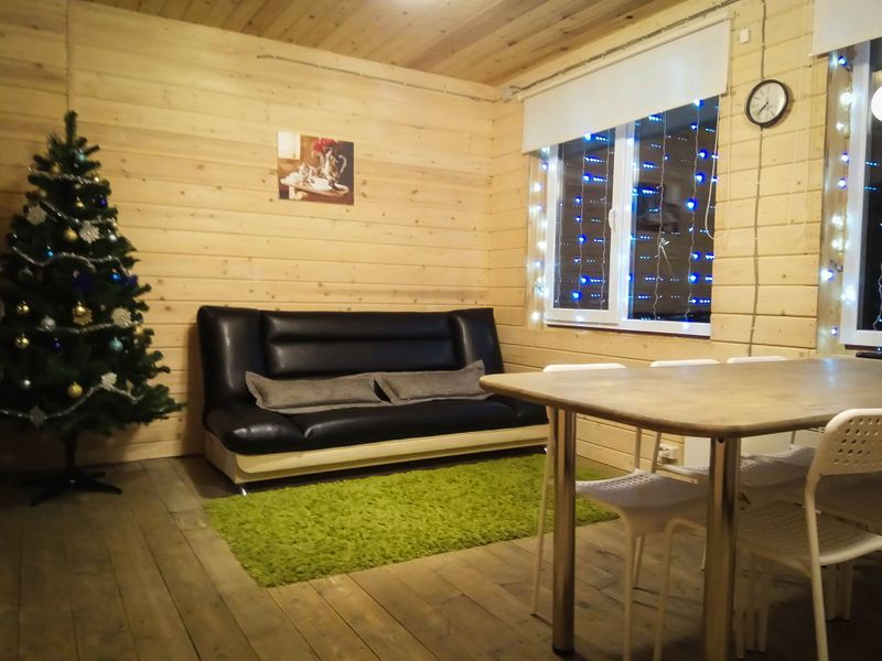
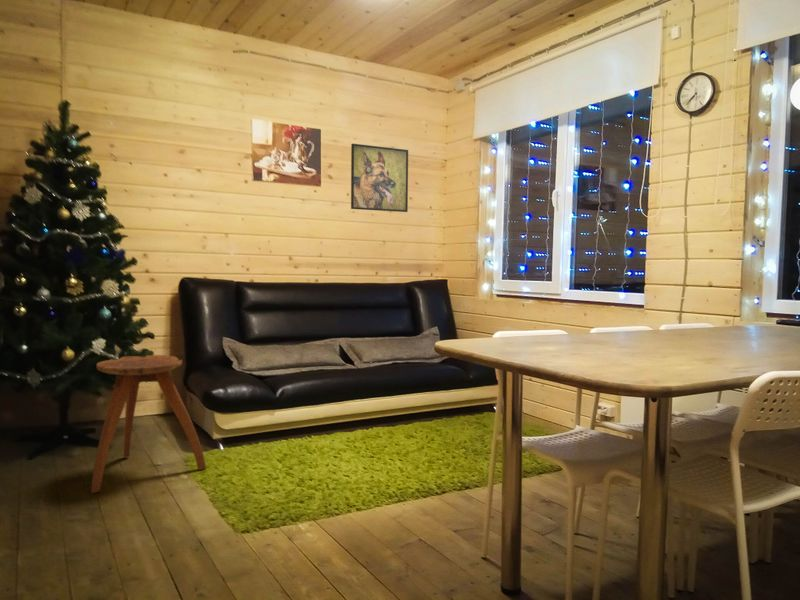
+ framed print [350,143,409,213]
+ stool [90,354,207,495]
